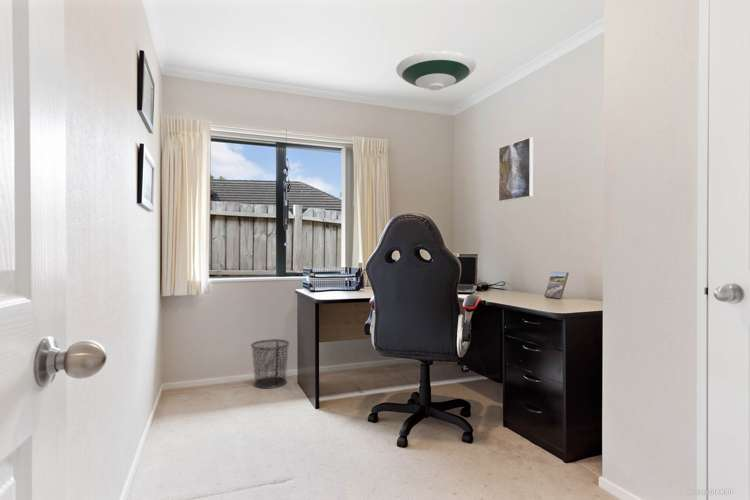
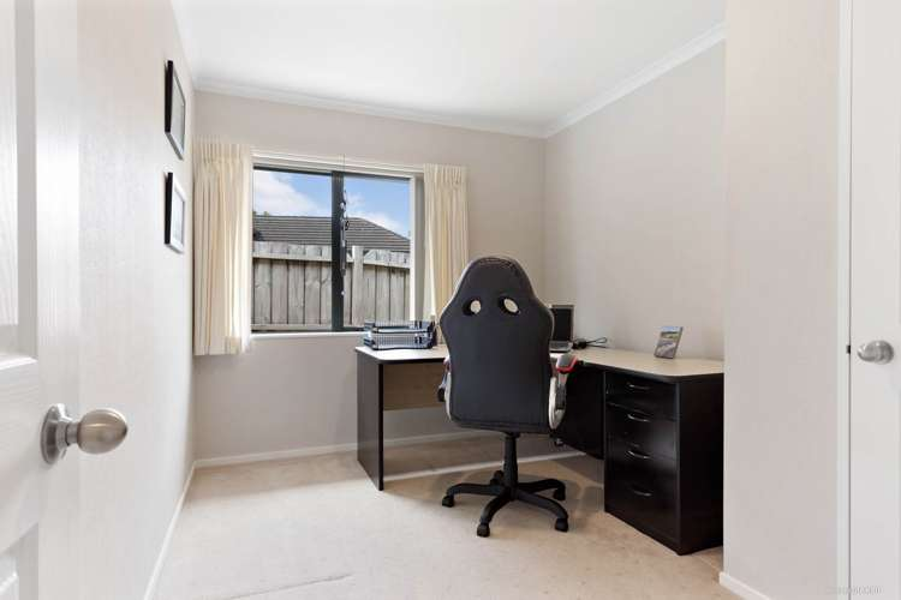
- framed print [498,136,534,203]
- waste bin [250,338,291,390]
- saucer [395,50,477,91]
